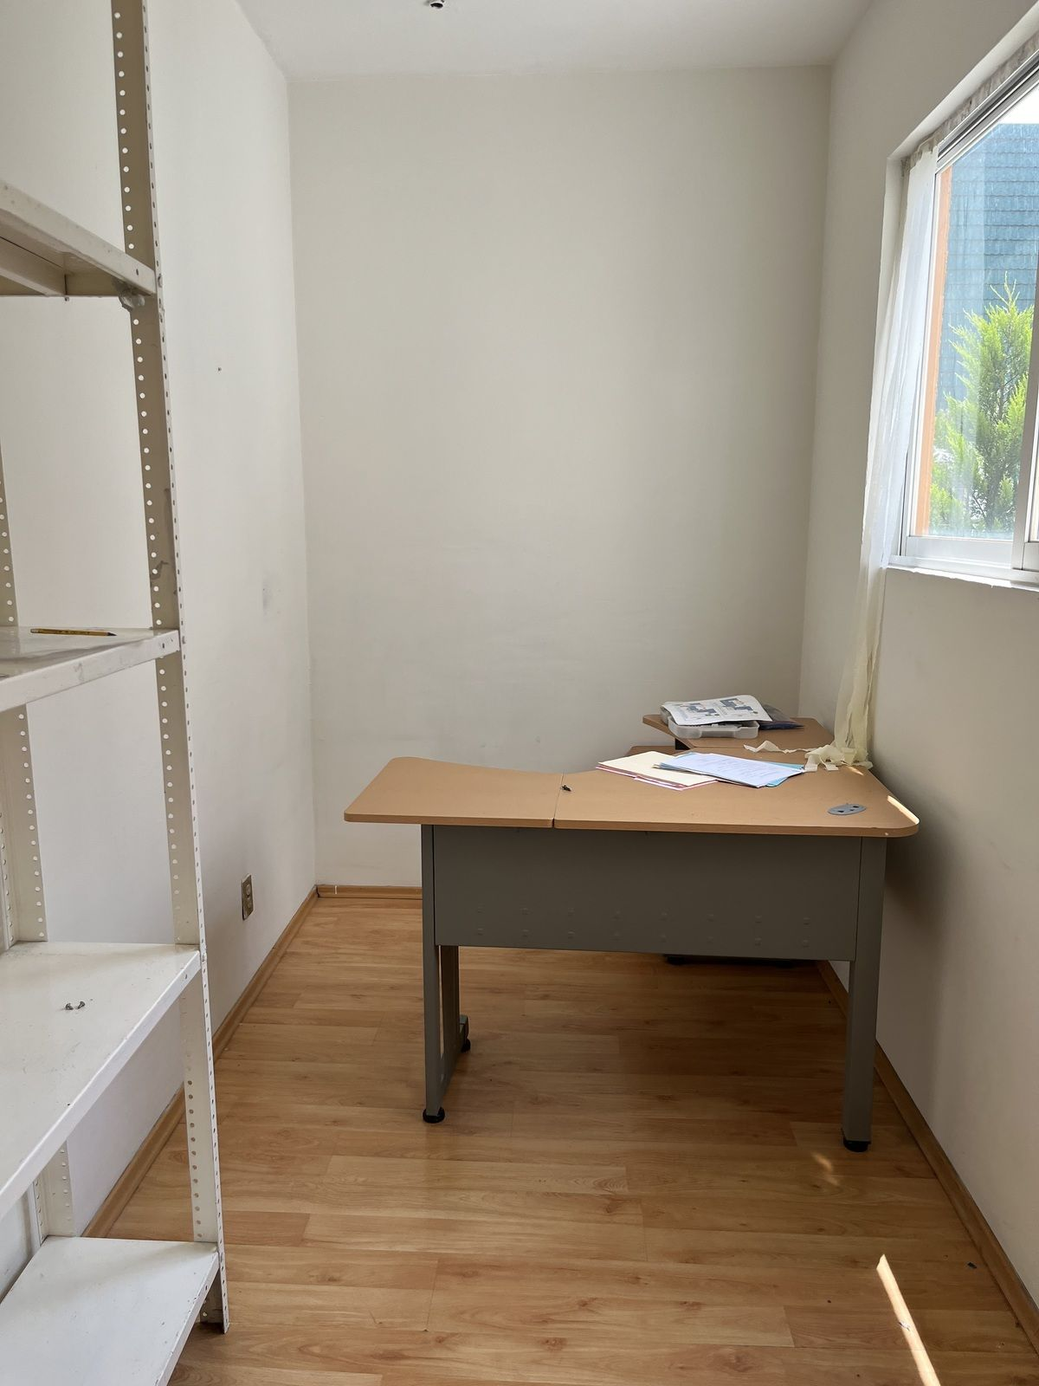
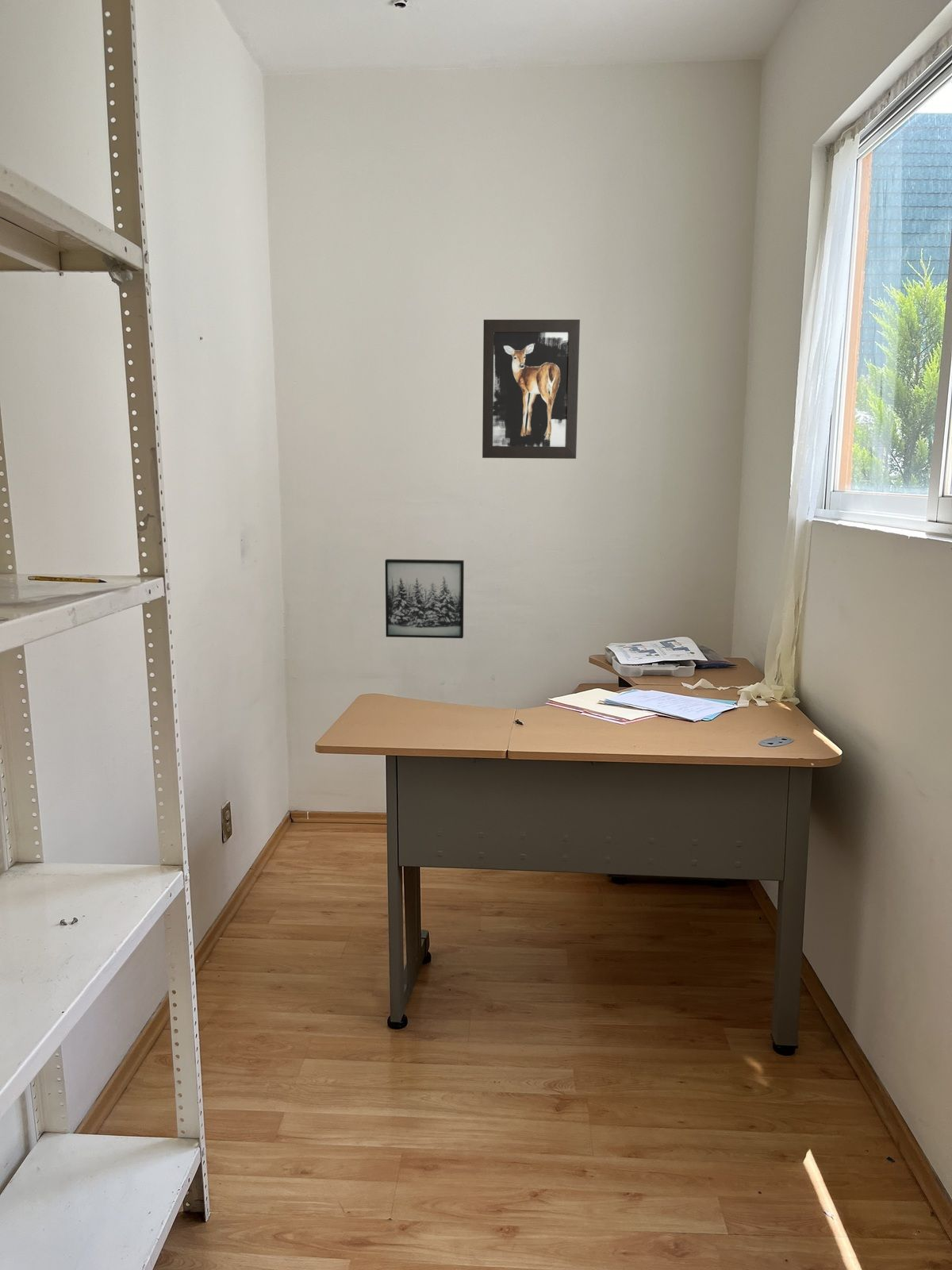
+ wall art [482,319,581,460]
+ wall art [385,558,465,639]
